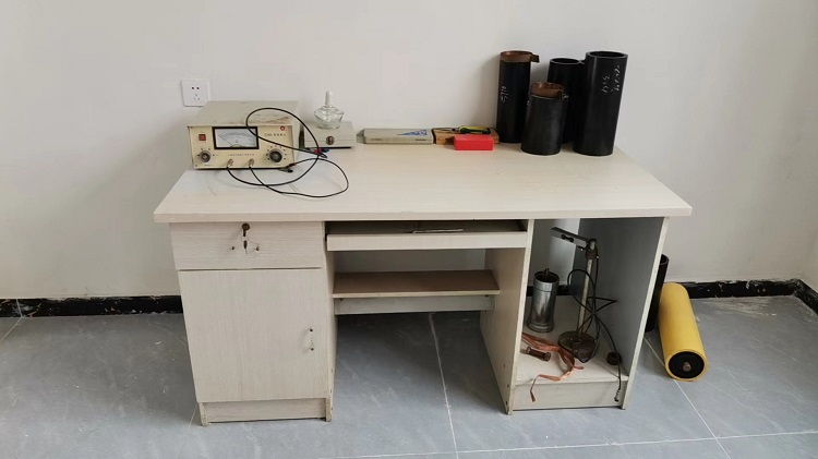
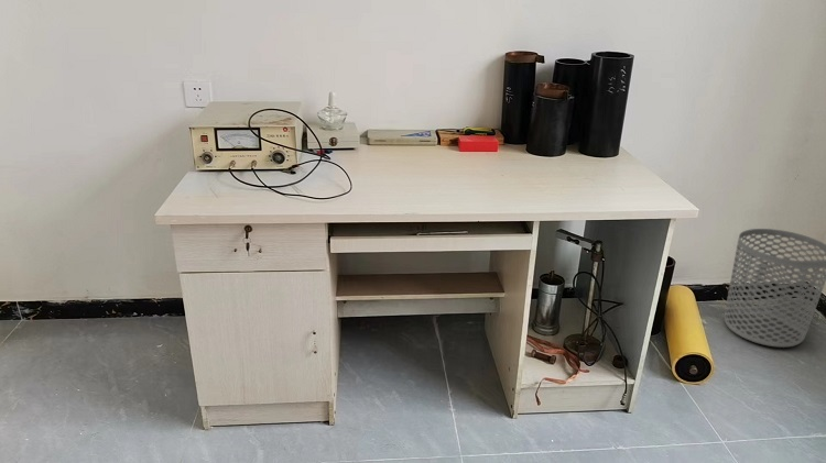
+ waste bin [724,228,826,349]
